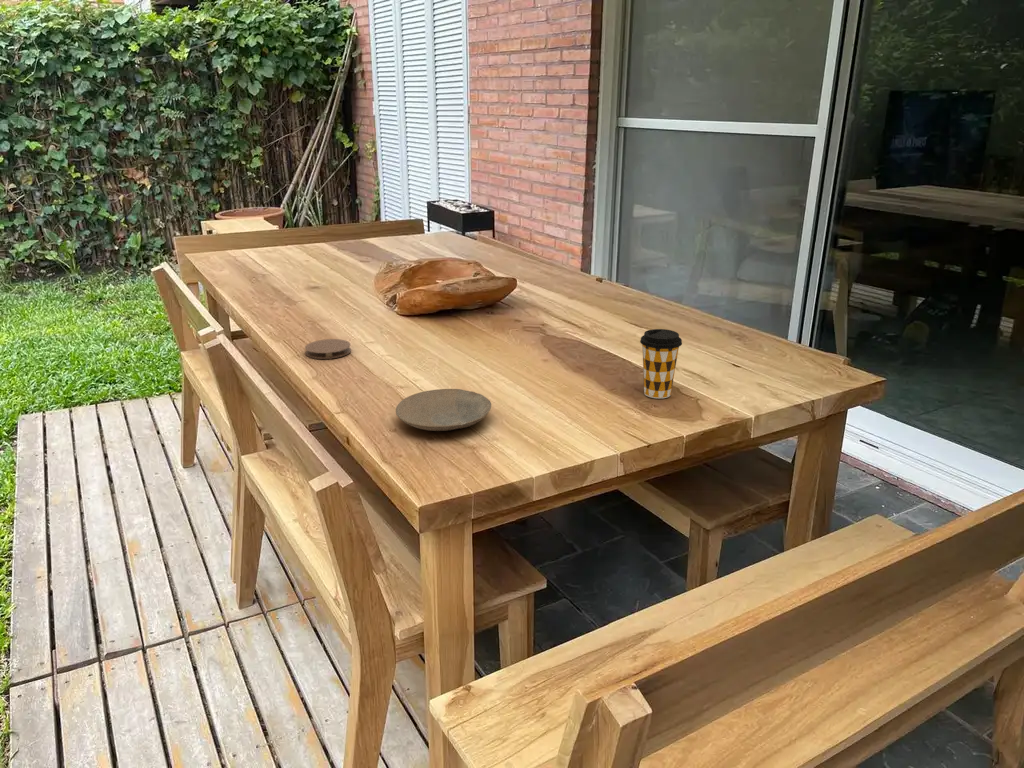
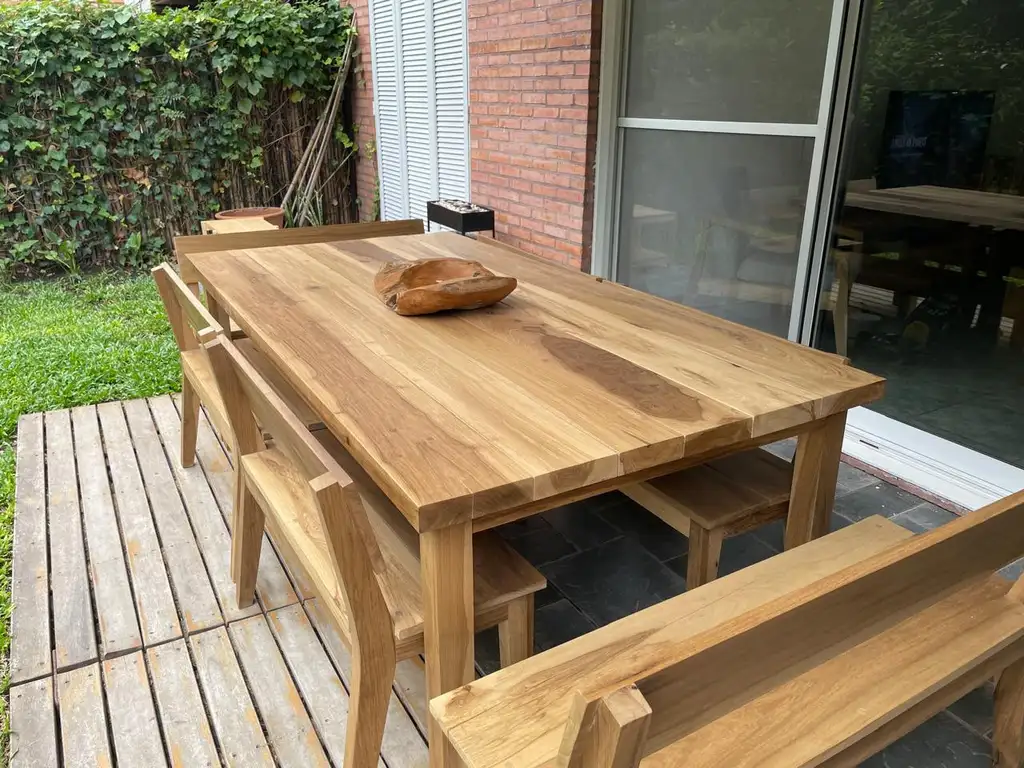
- coaster [304,338,352,360]
- coffee cup [639,328,683,399]
- plate [395,388,492,432]
